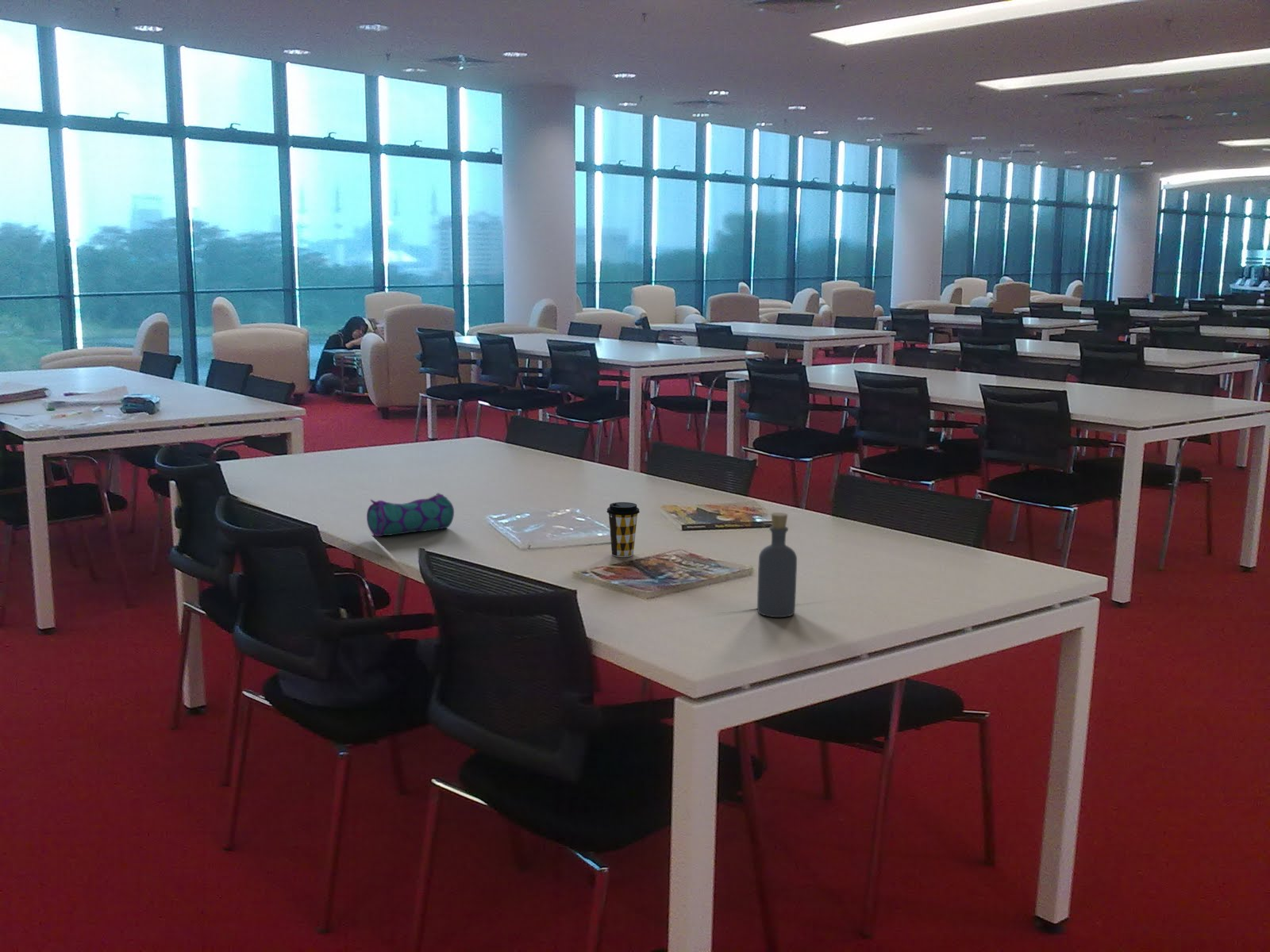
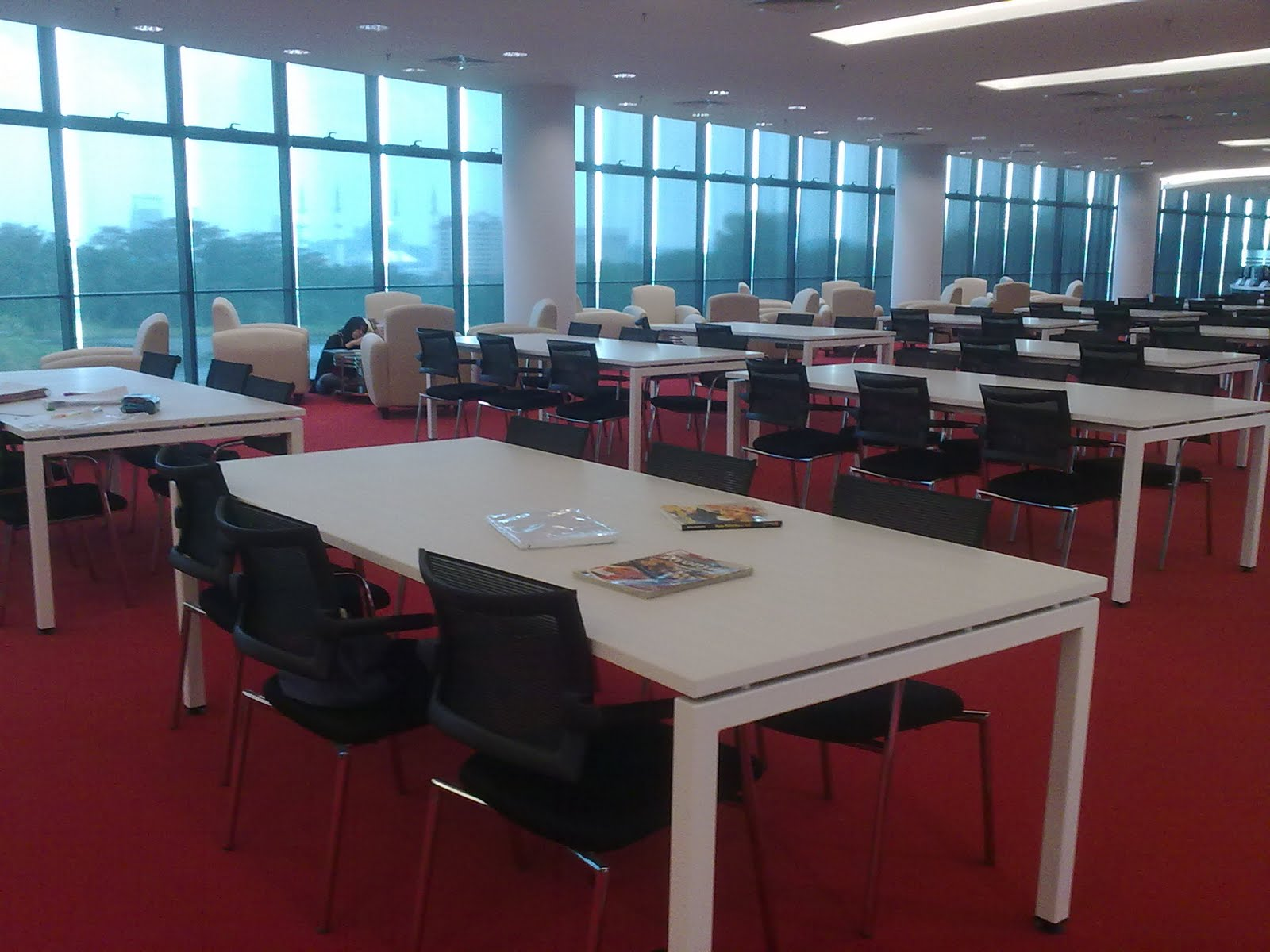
- pencil case [366,492,455,537]
- coffee cup [606,501,641,558]
- bottle [756,512,798,618]
